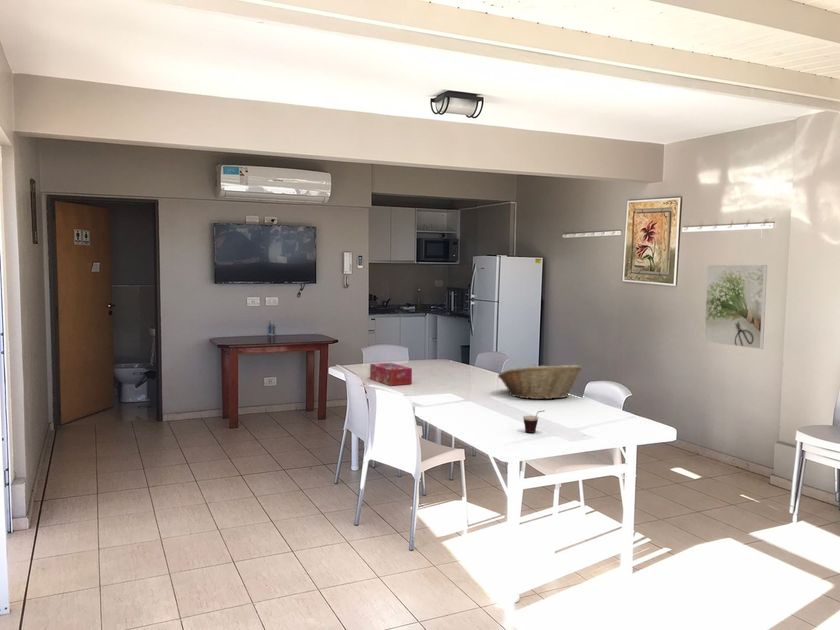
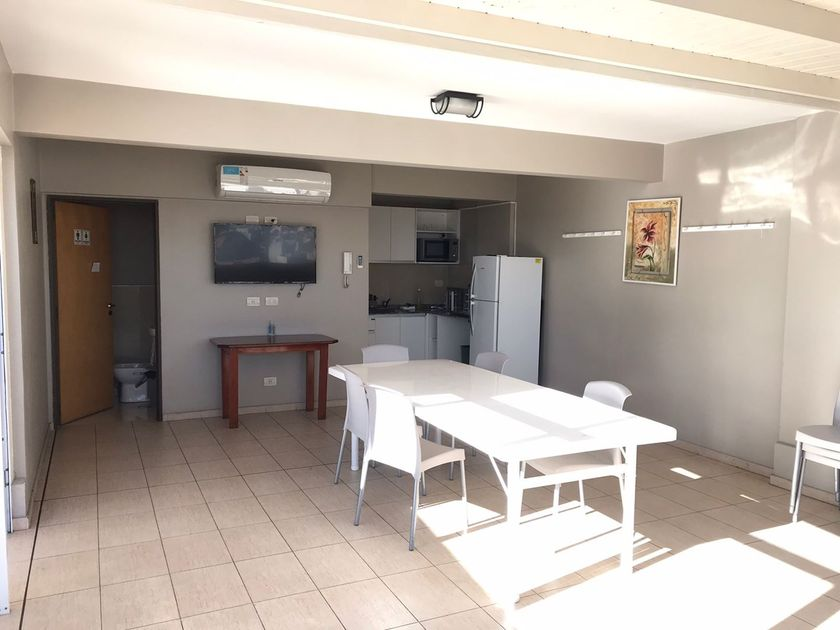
- fruit basket [497,363,583,400]
- cup [522,409,546,434]
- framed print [703,264,768,350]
- tissue box [369,362,413,387]
